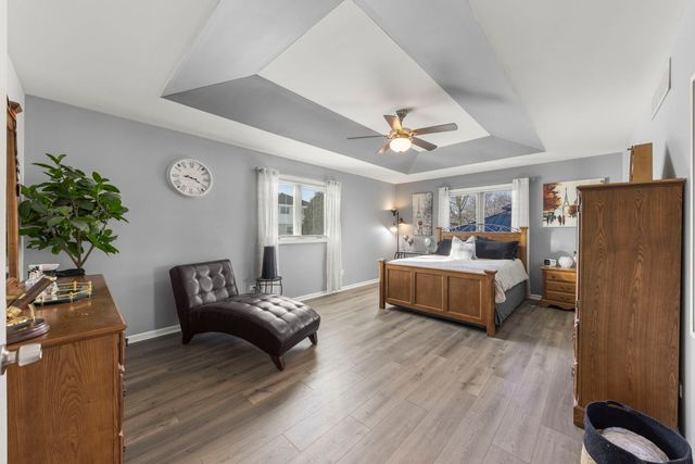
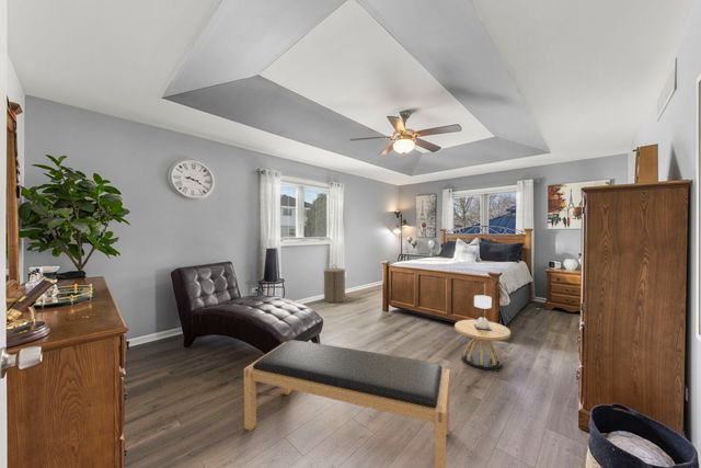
+ bench [243,339,451,468]
+ side table [453,294,512,372]
+ laundry hamper [323,264,346,304]
